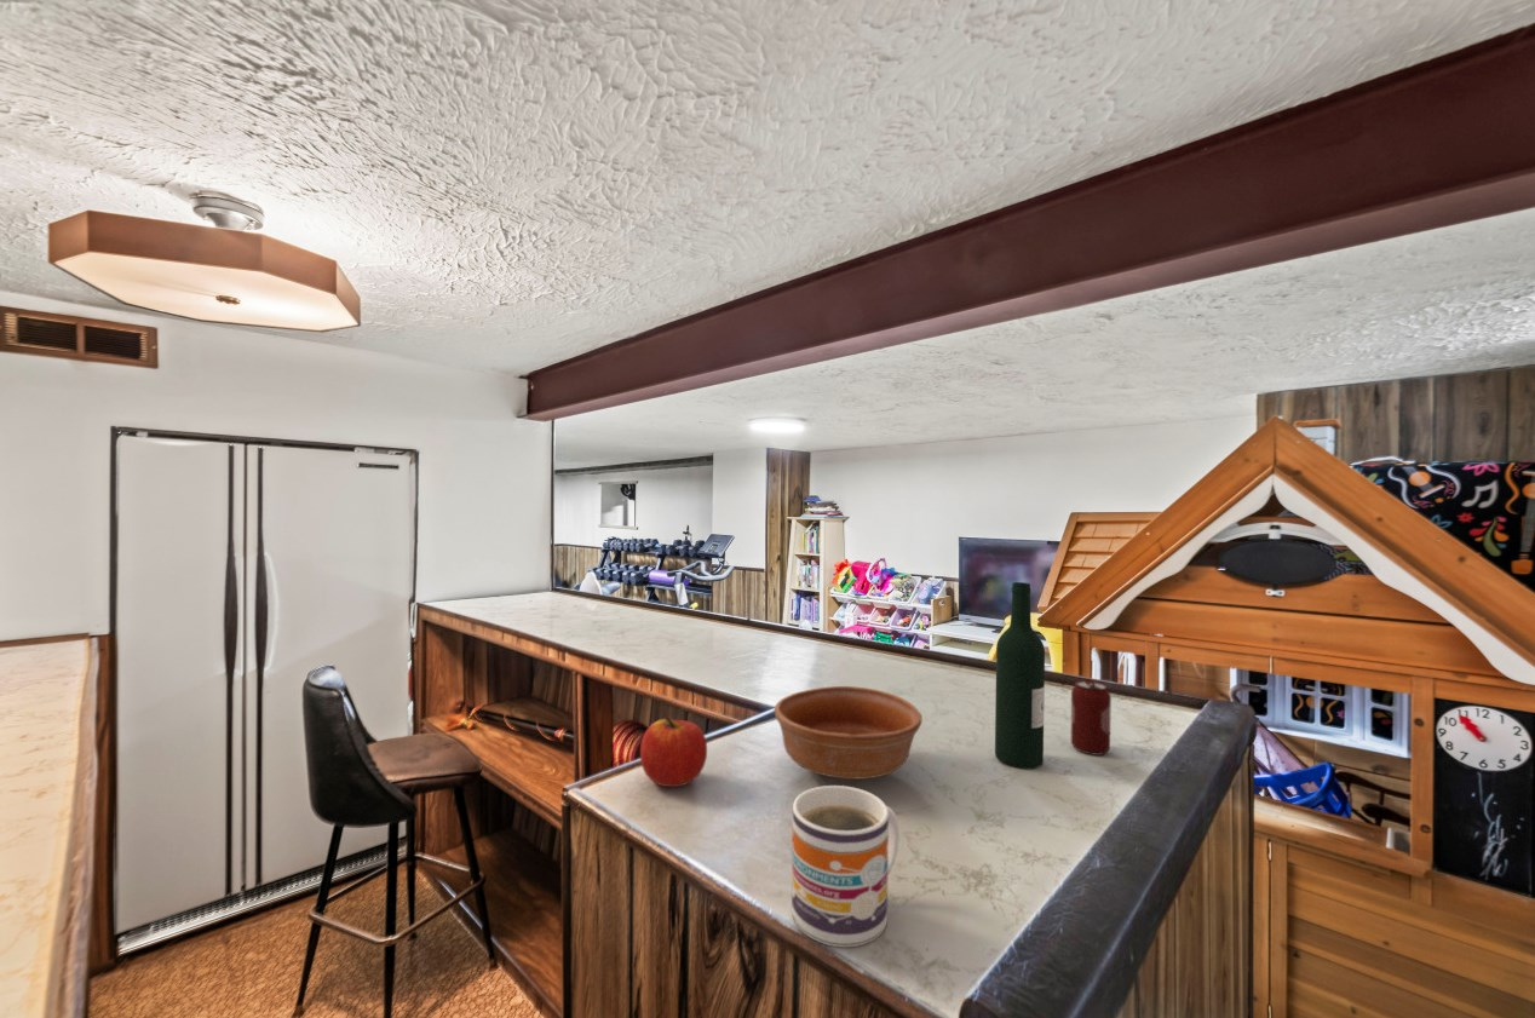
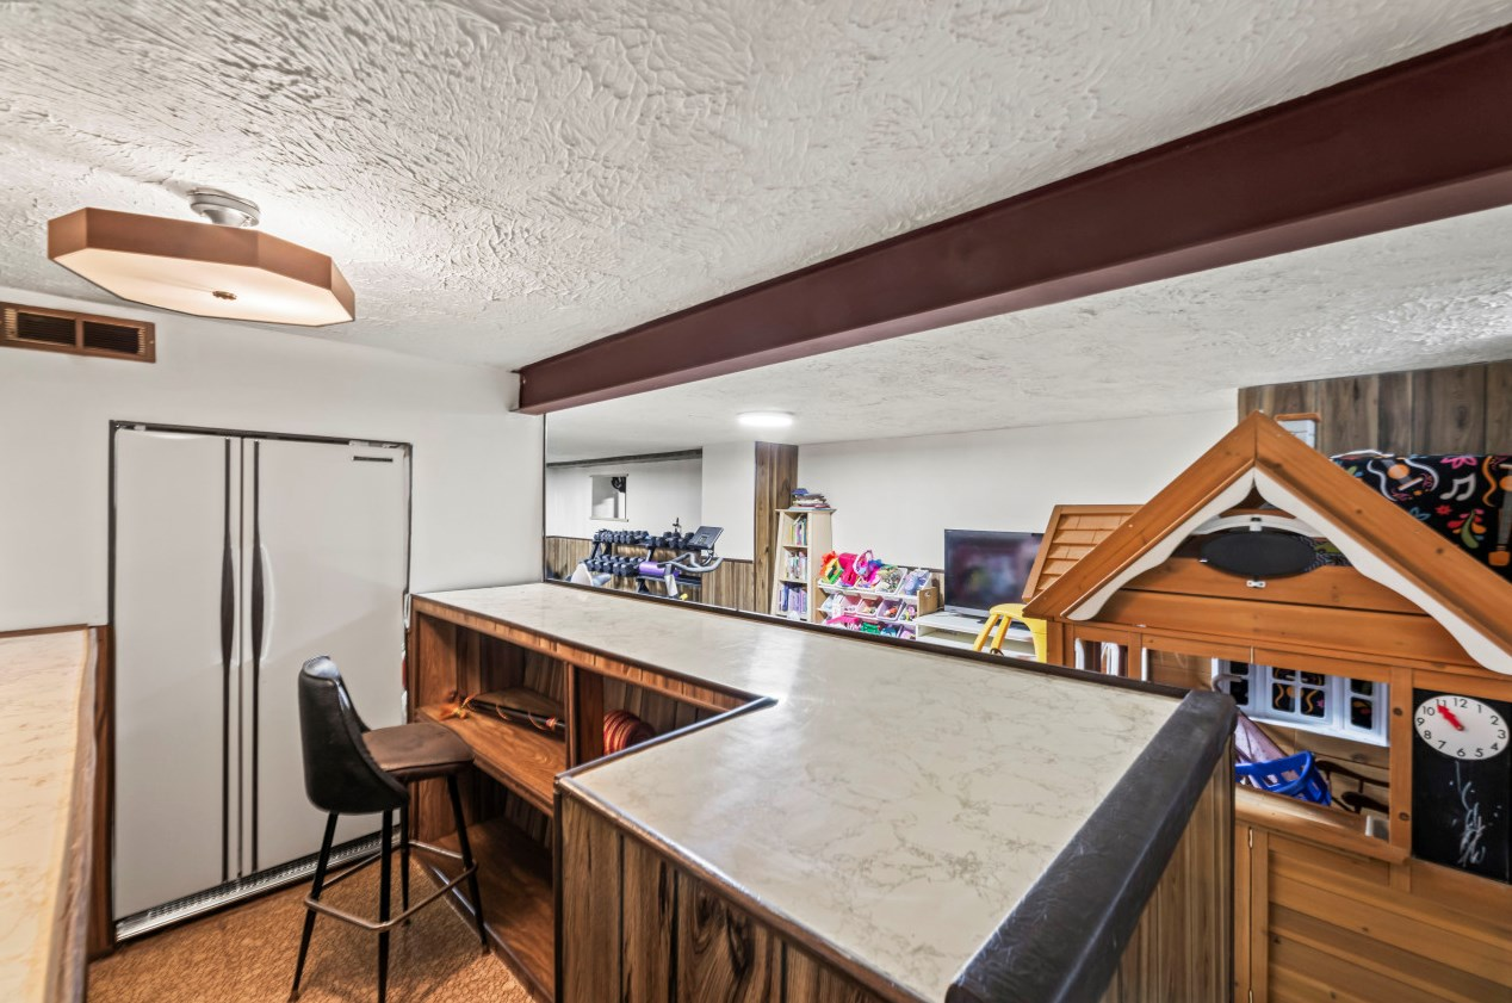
- wine bottle [994,581,1046,770]
- beverage can [1070,679,1113,757]
- bowl [774,685,924,781]
- apple [639,717,708,788]
- mug [791,784,901,948]
